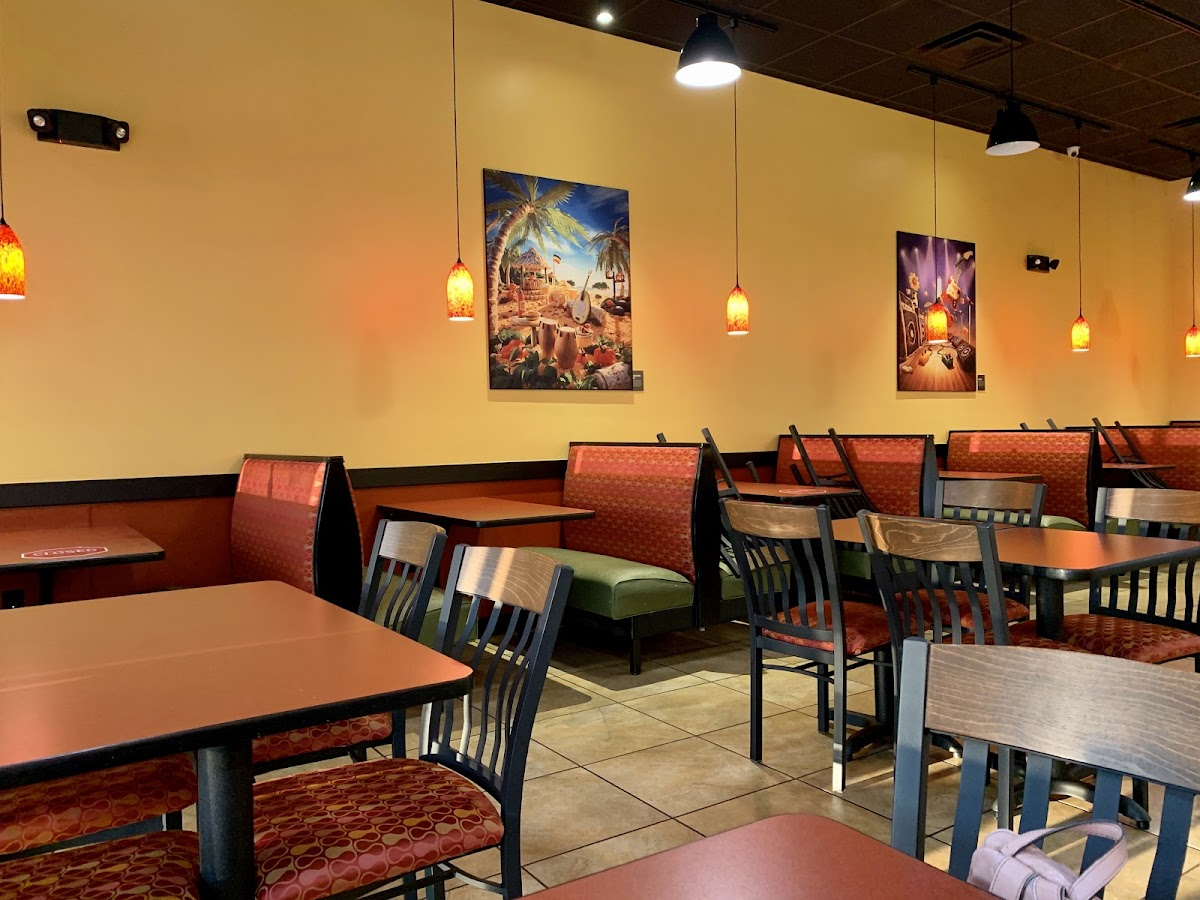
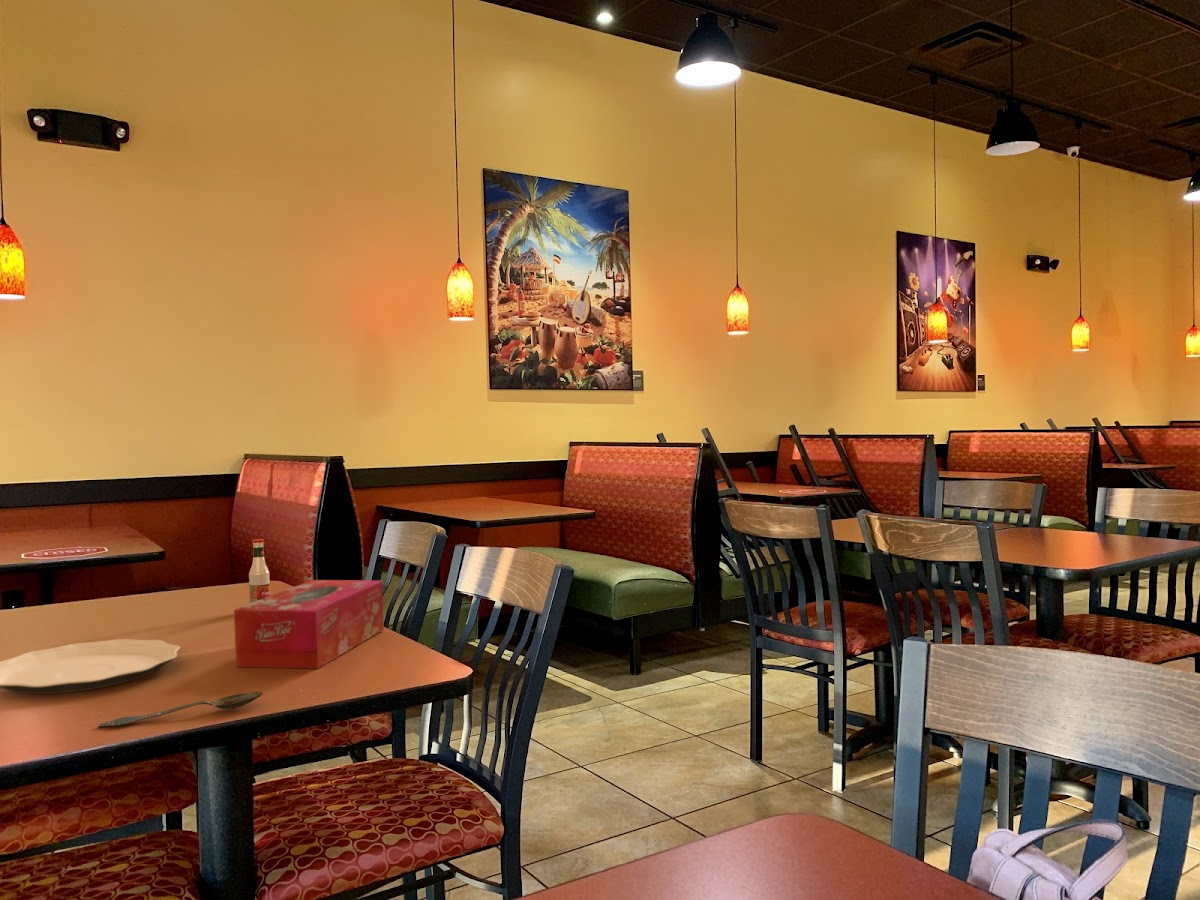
+ plate [0,638,182,695]
+ tabasco sauce [248,538,271,604]
+ spoon [97,691,264,728]
+ tissue box [233,579,385,670]
